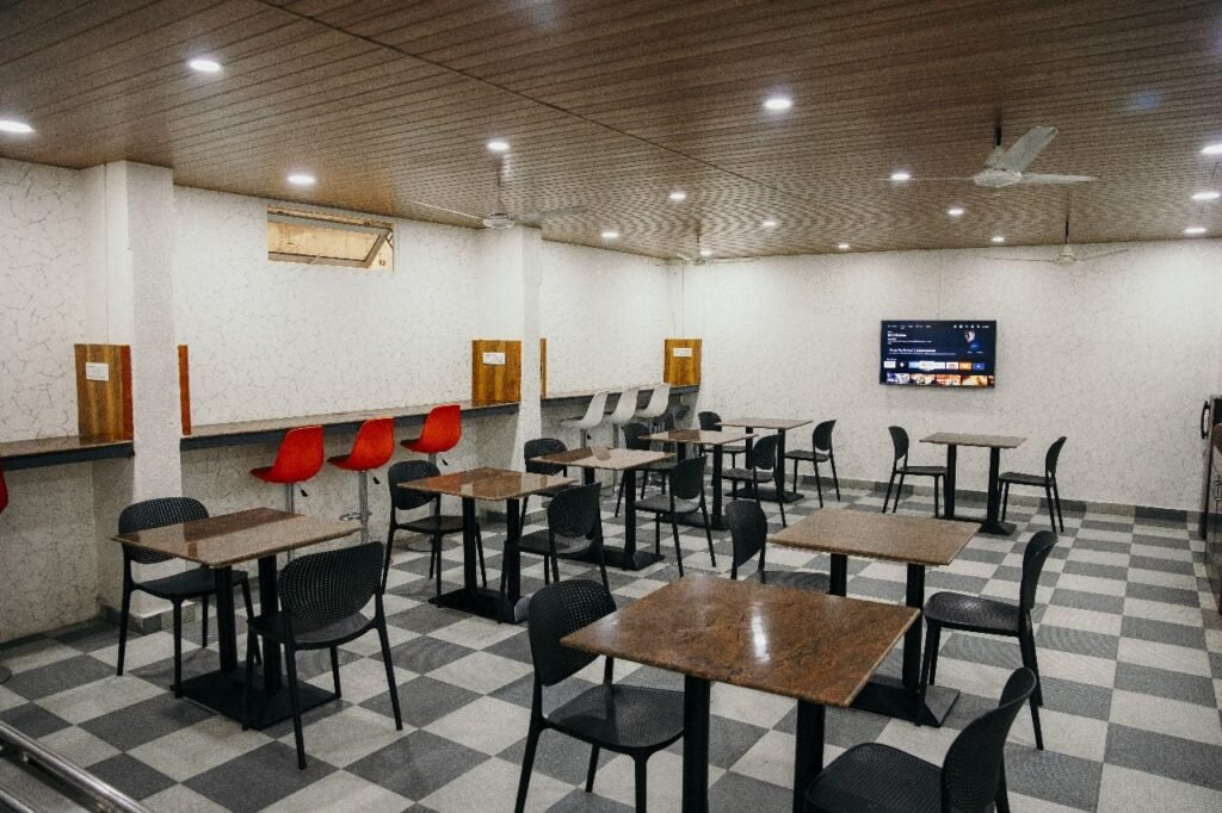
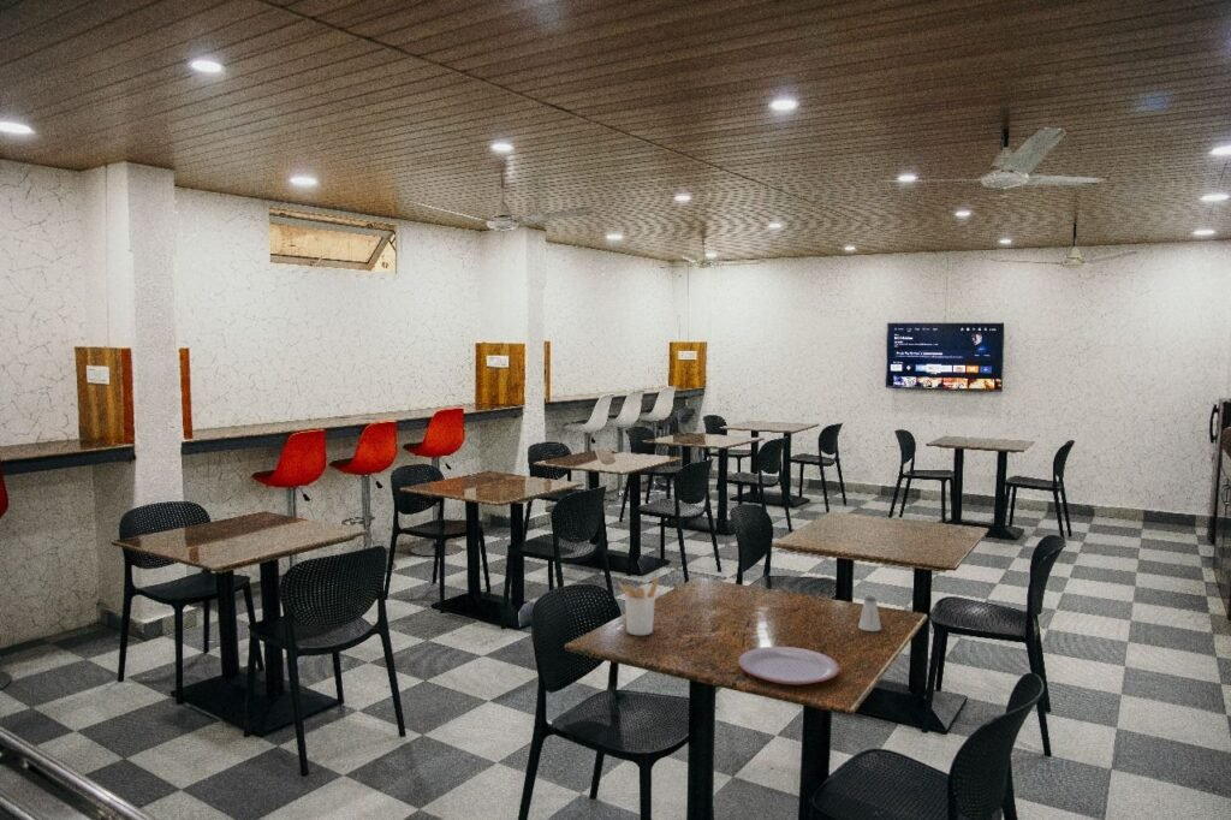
+ saltshaker [857,595,882,632]
+ utensil holder [618,577,660,636]
+ plate [737,646,840,685]
